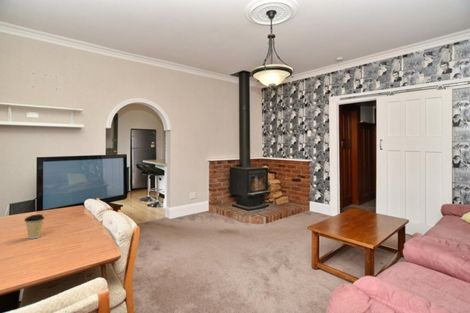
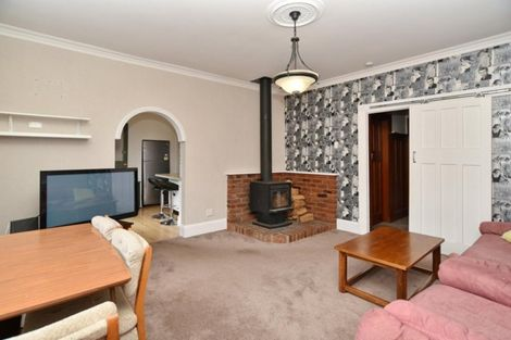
- coffee cup [23,213,45,240]
